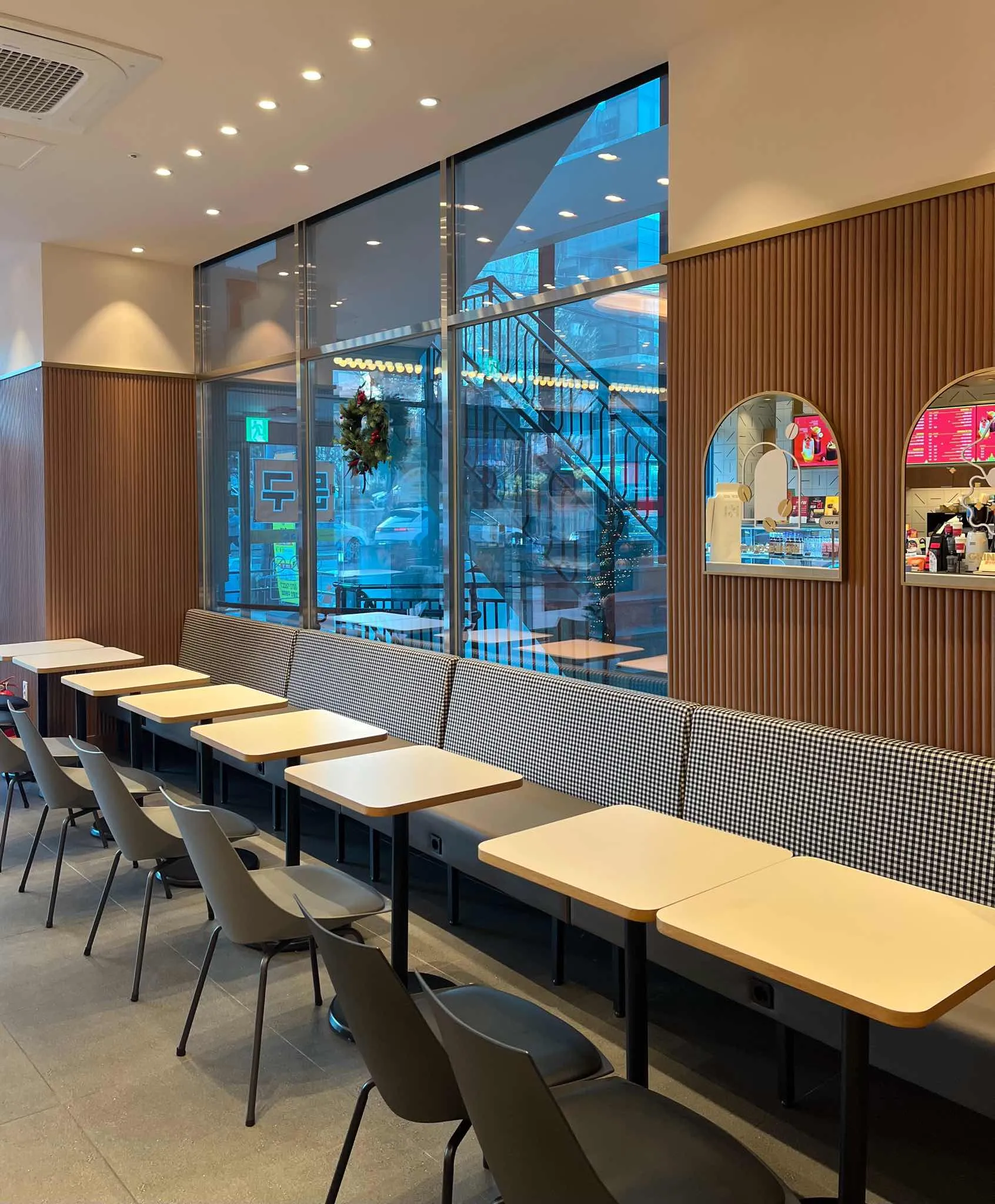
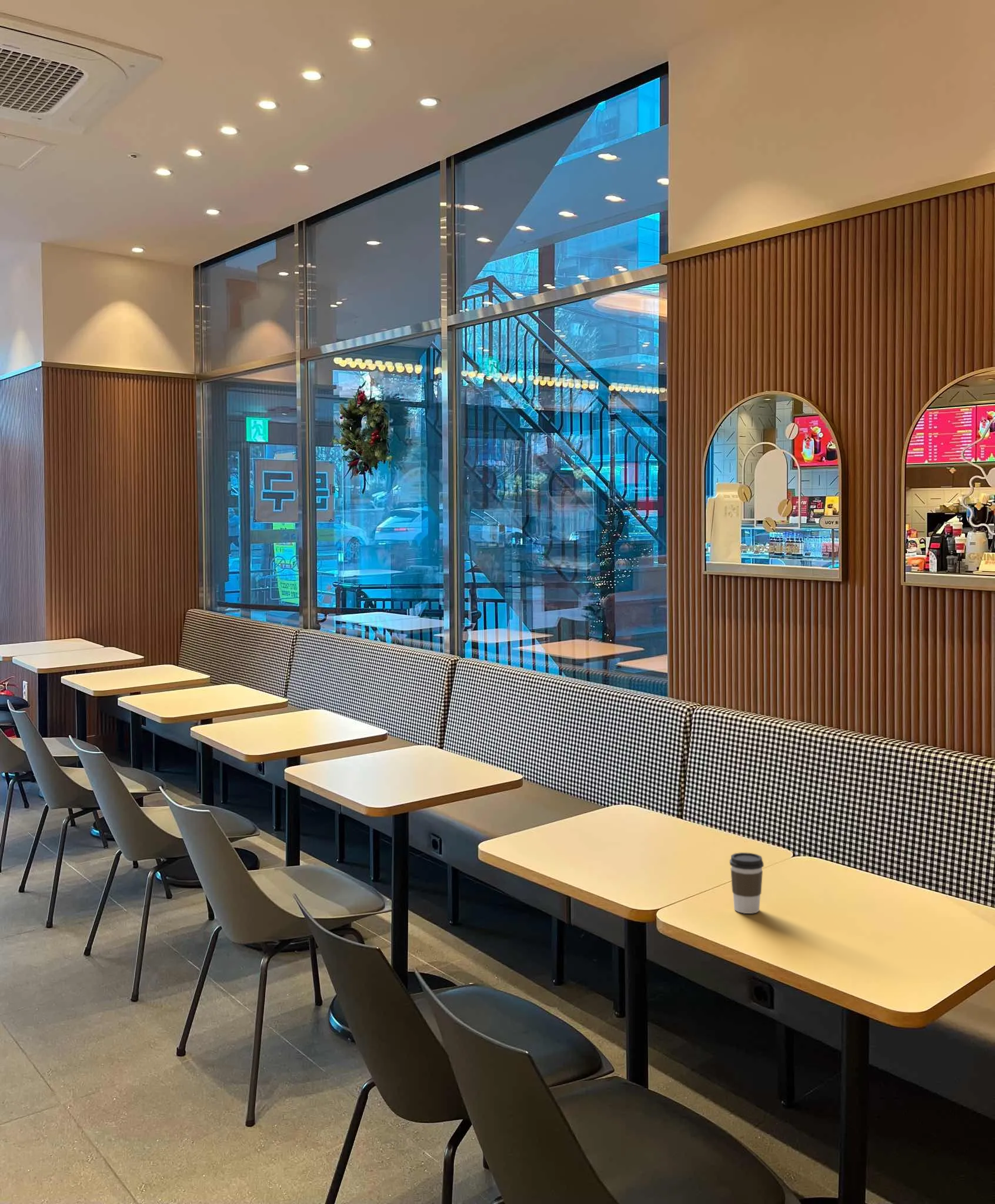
+ coffee cup [729,852,764,914]
